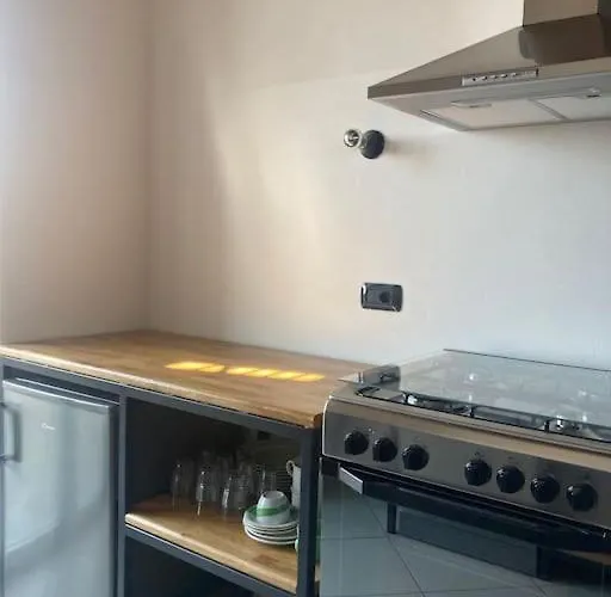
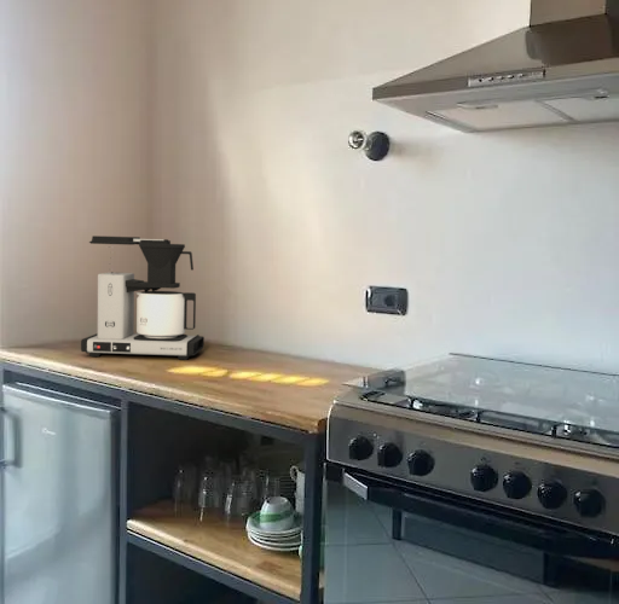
+ coffee maker [80,234,206,361]
